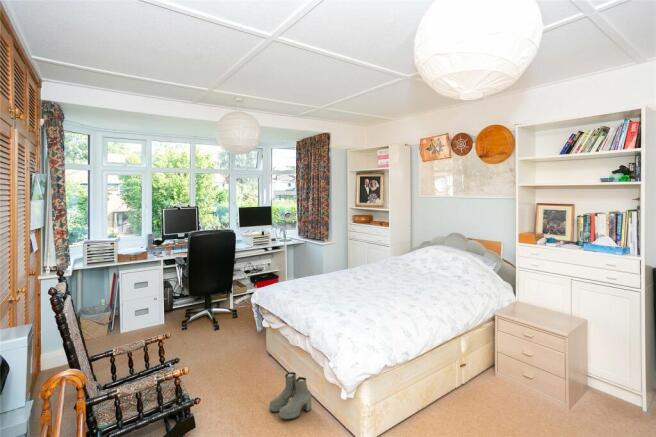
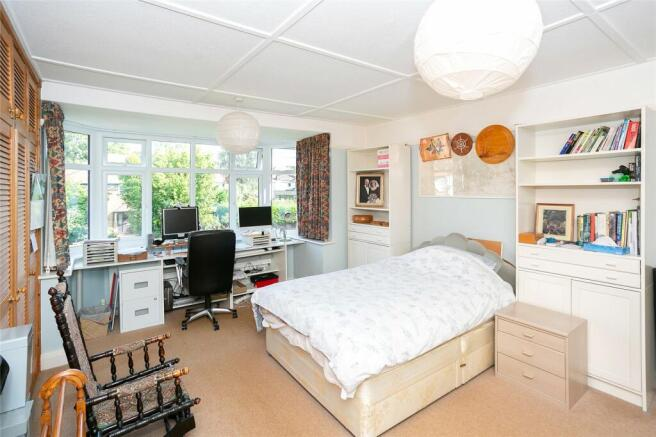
- boots [268,371,312,420]
